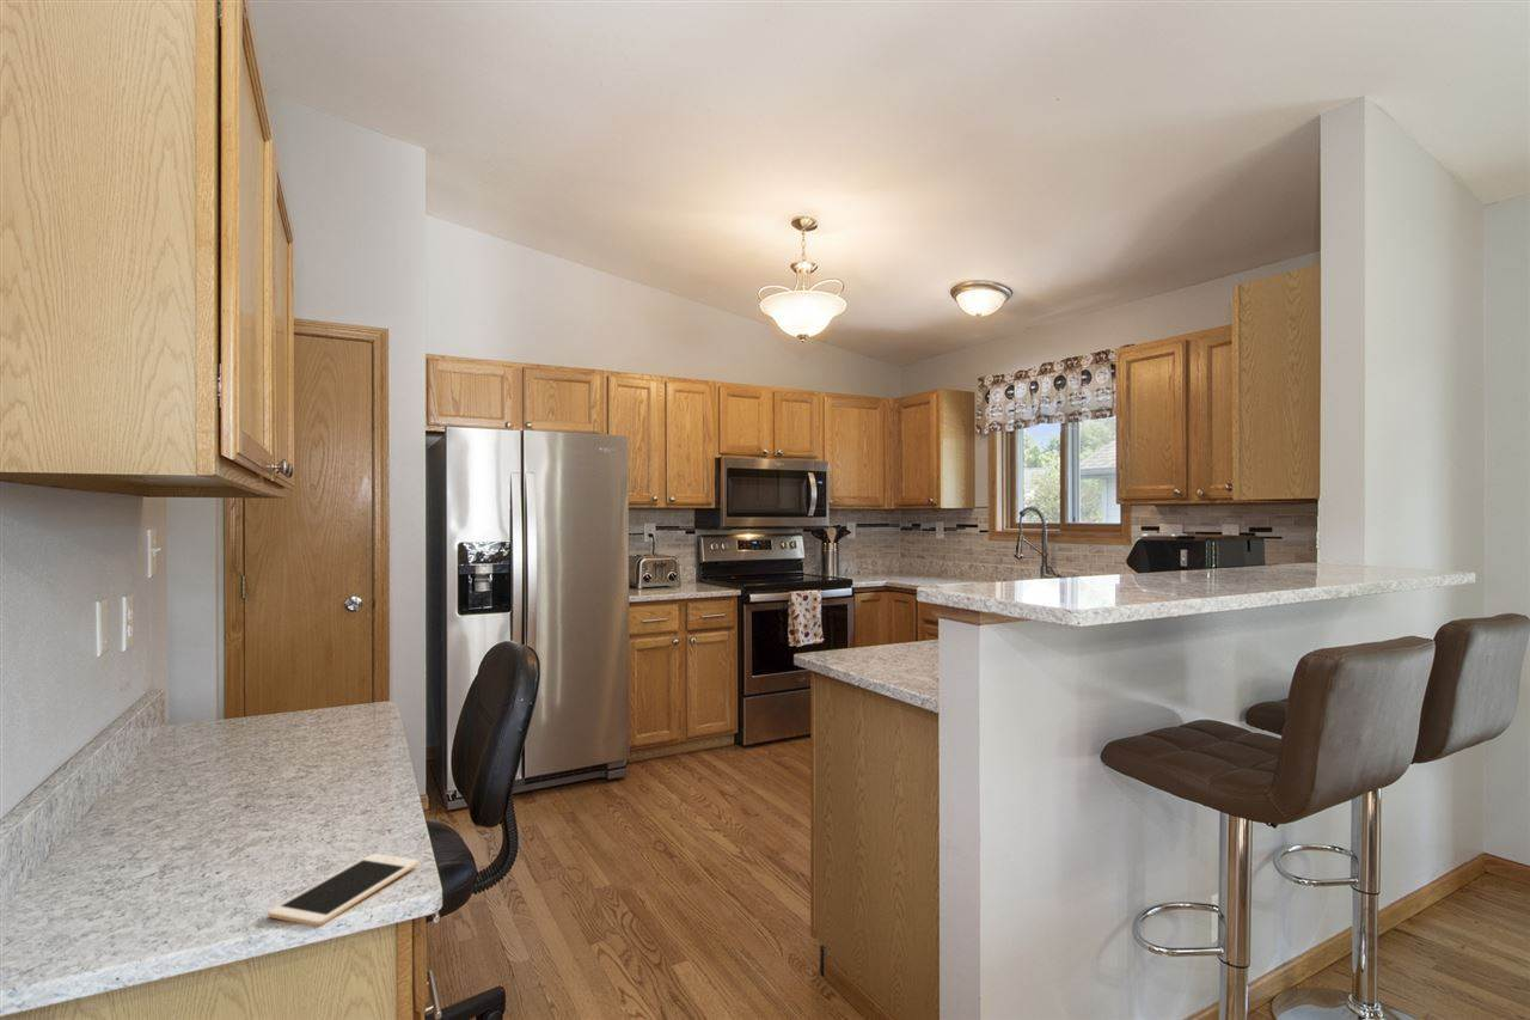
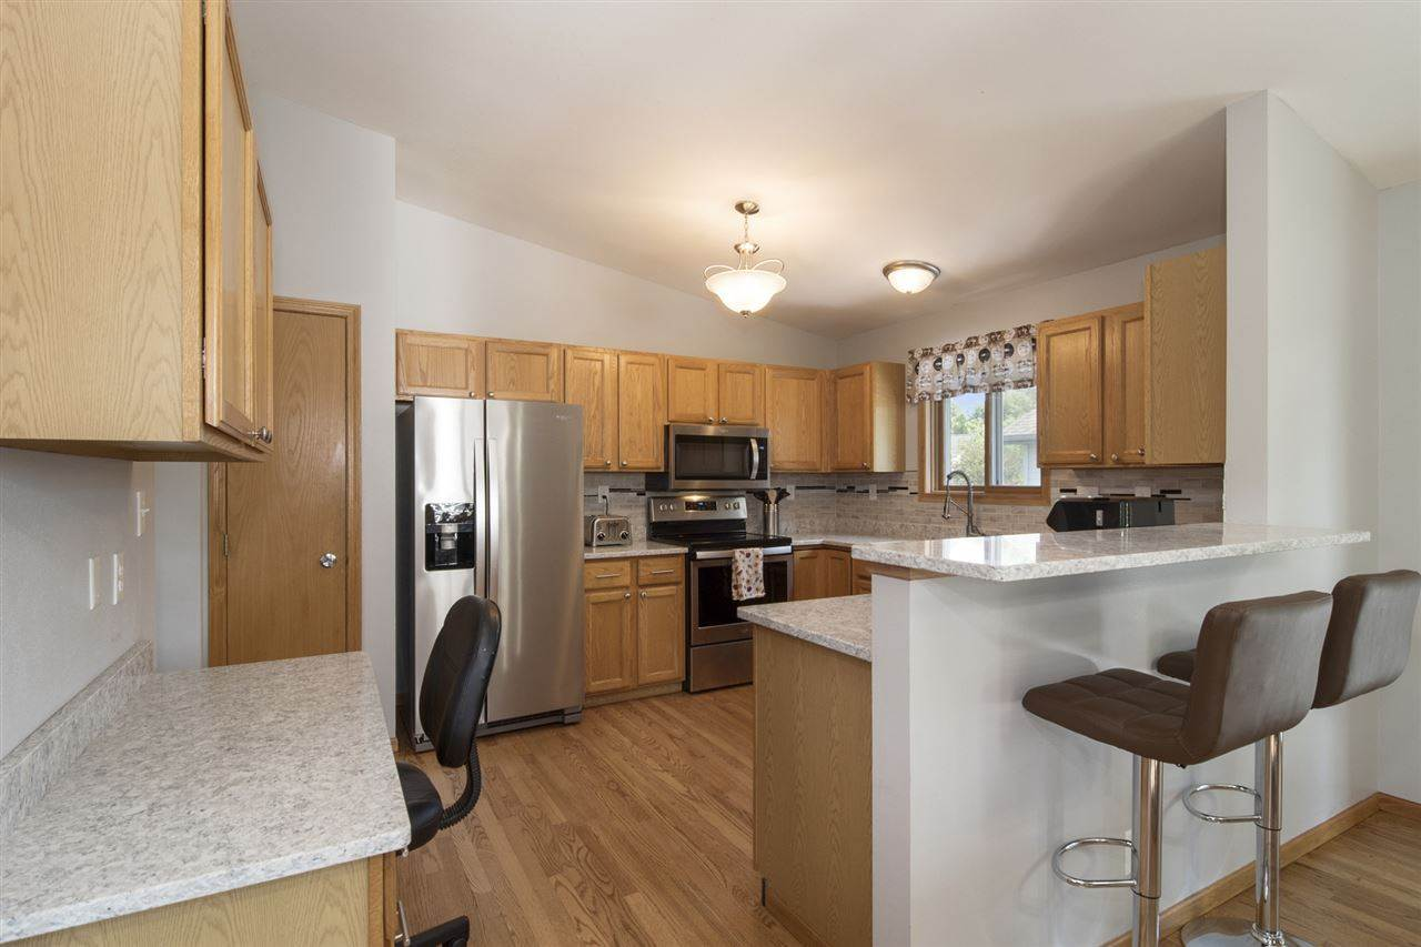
- cell phone [268,853,420,927]
